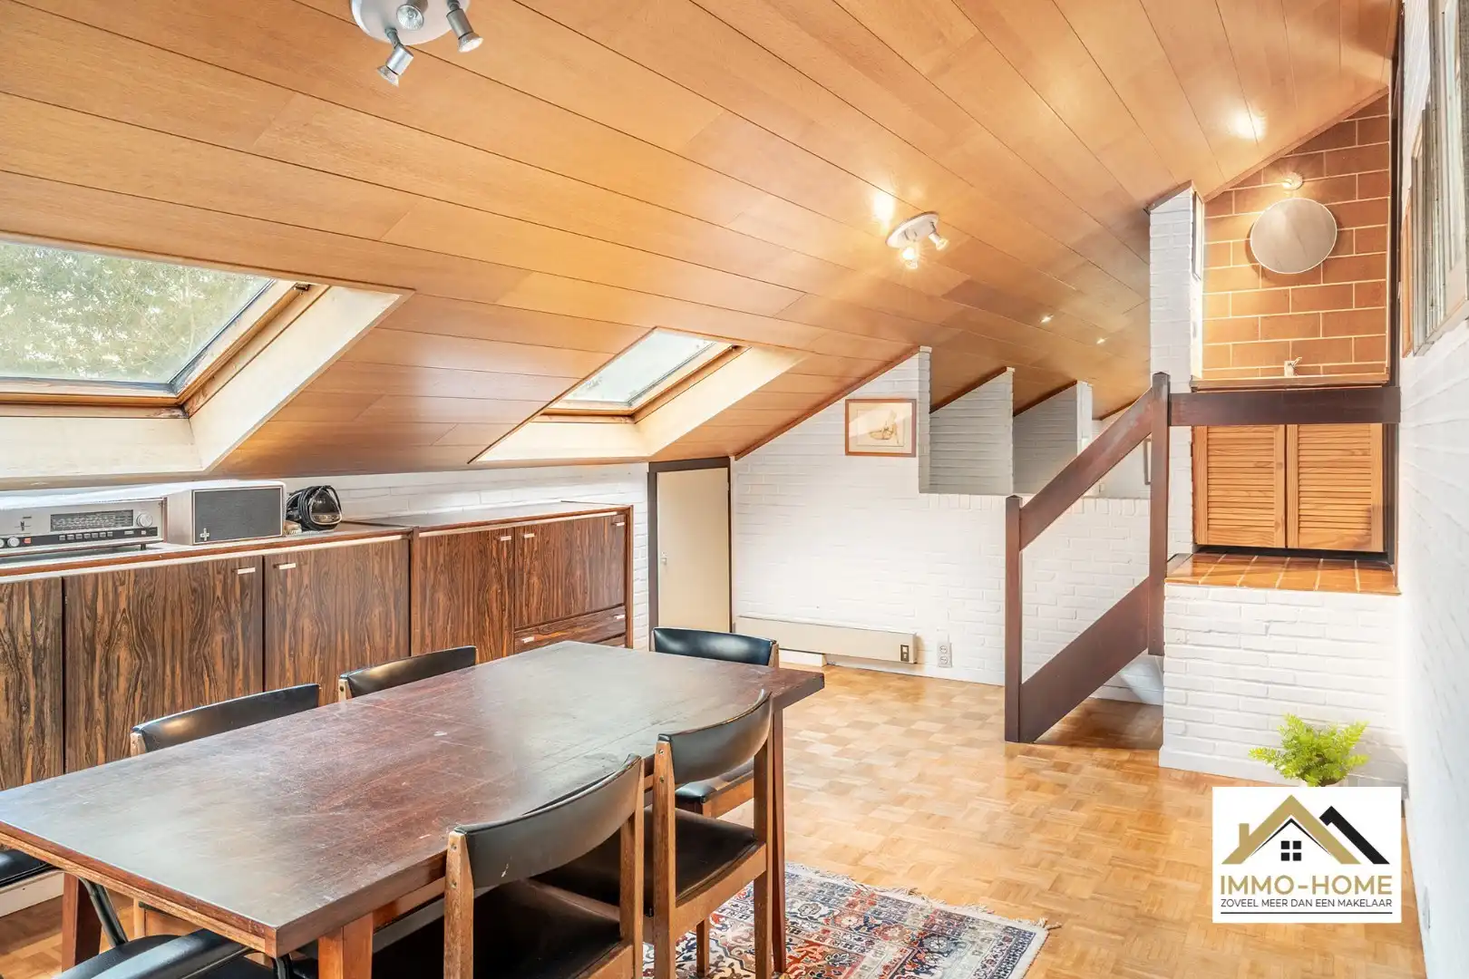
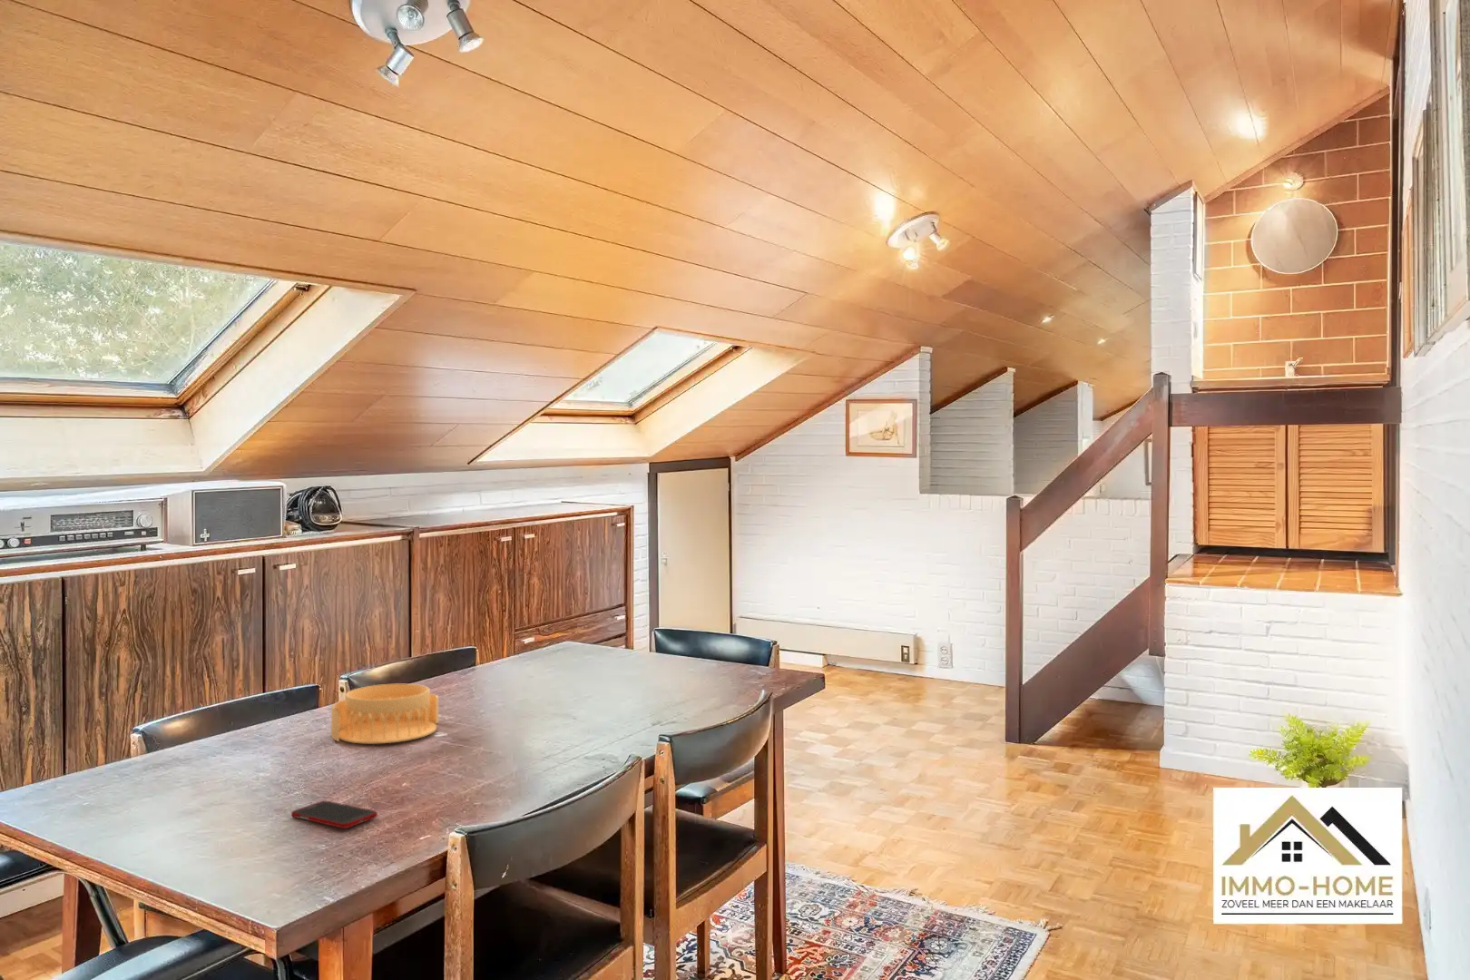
+ architectural model [330,684,440,745]
+ cell phone [290,801,378,829]
